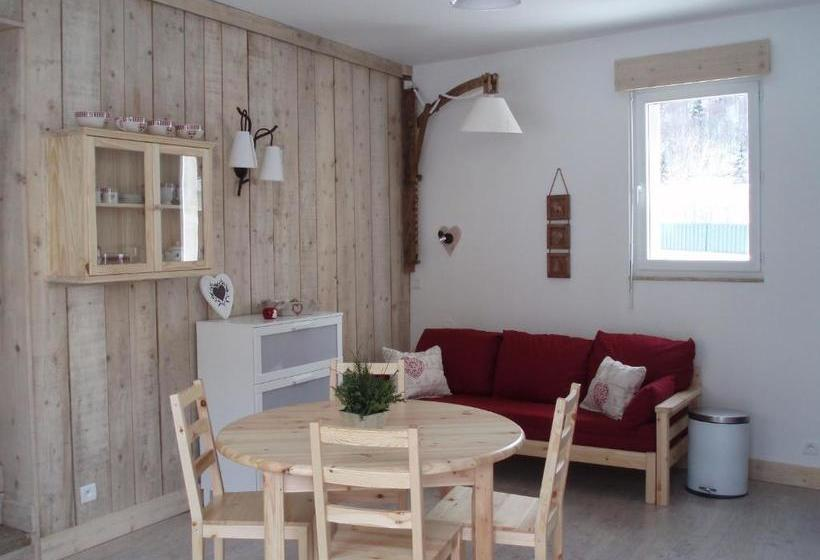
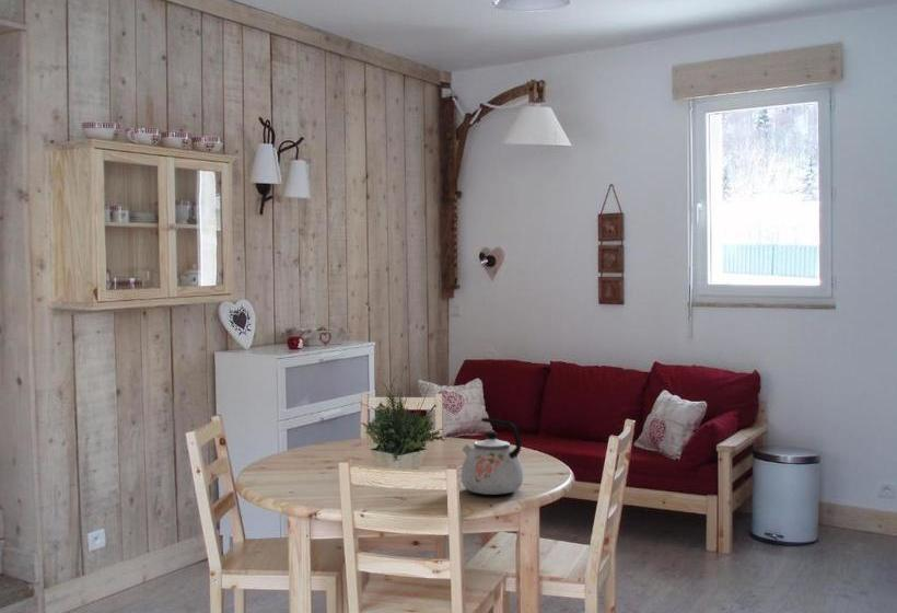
+ kettle [461,417,524,496]
